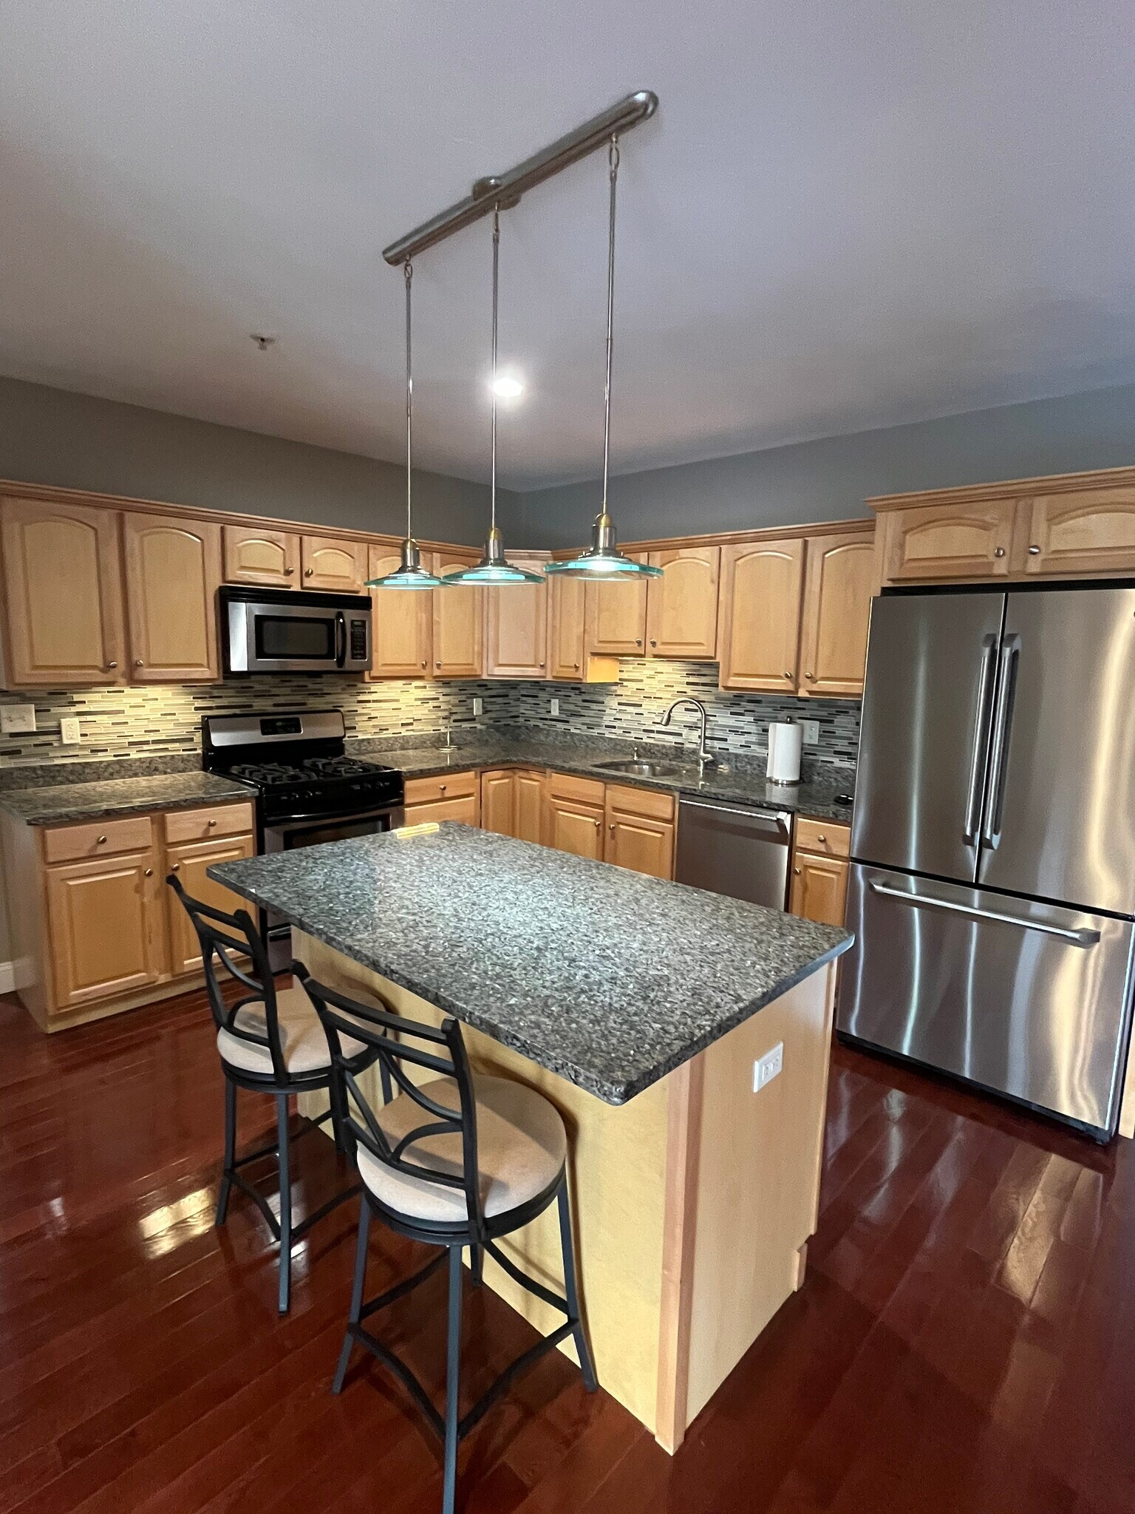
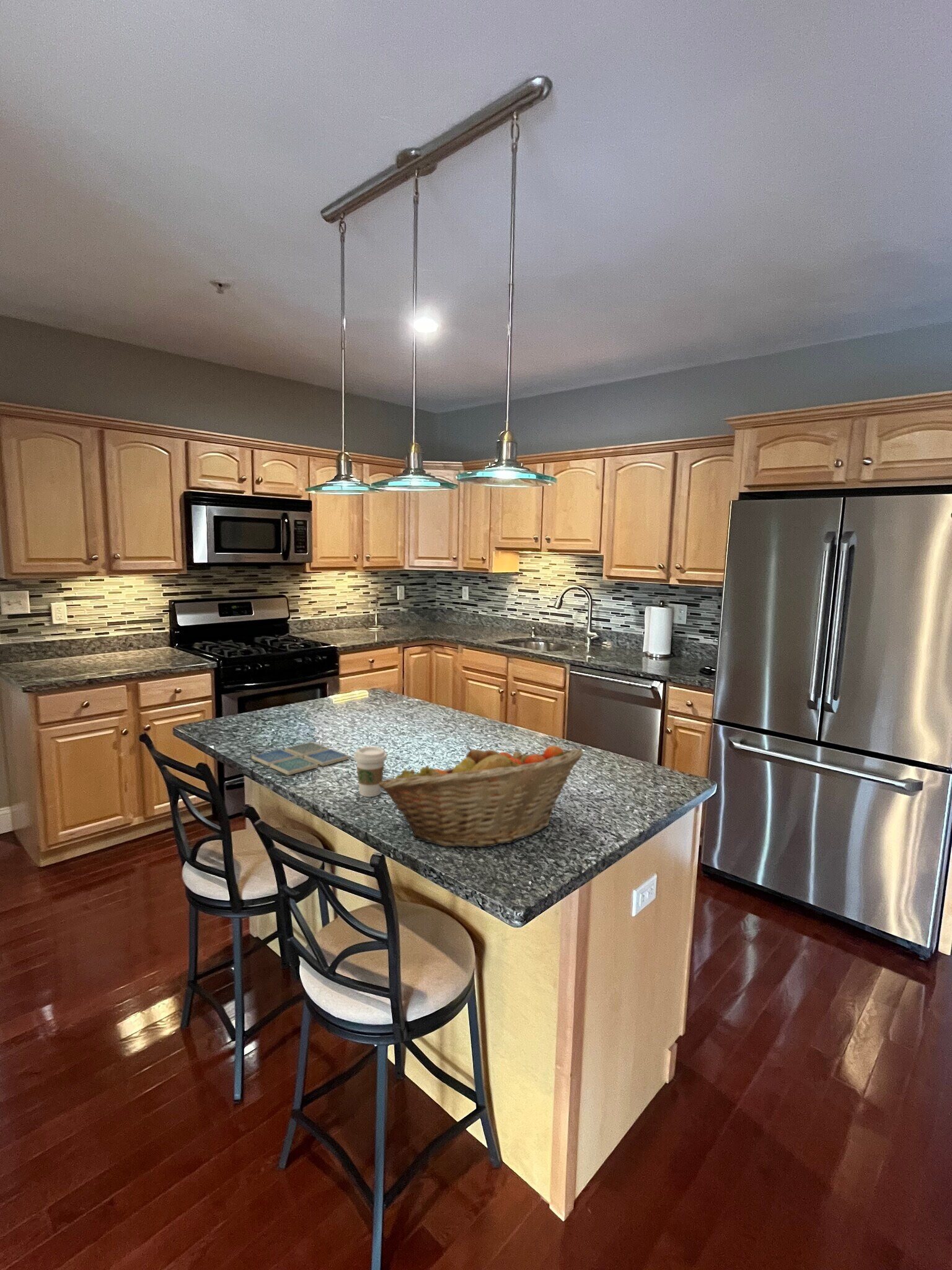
+ drink coaster [251,741,351,776]
+ fruit basket [379,745,584,848]
+ coffee cup [353,746,387,797]
